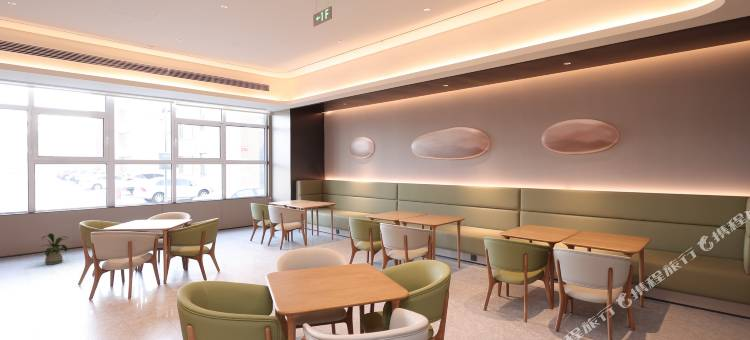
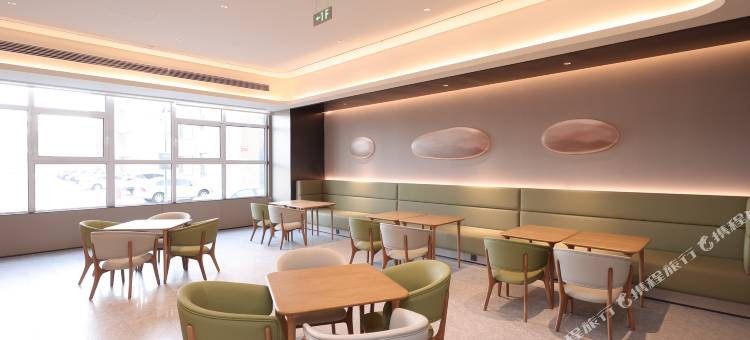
- house plant [40,232,69,266]
